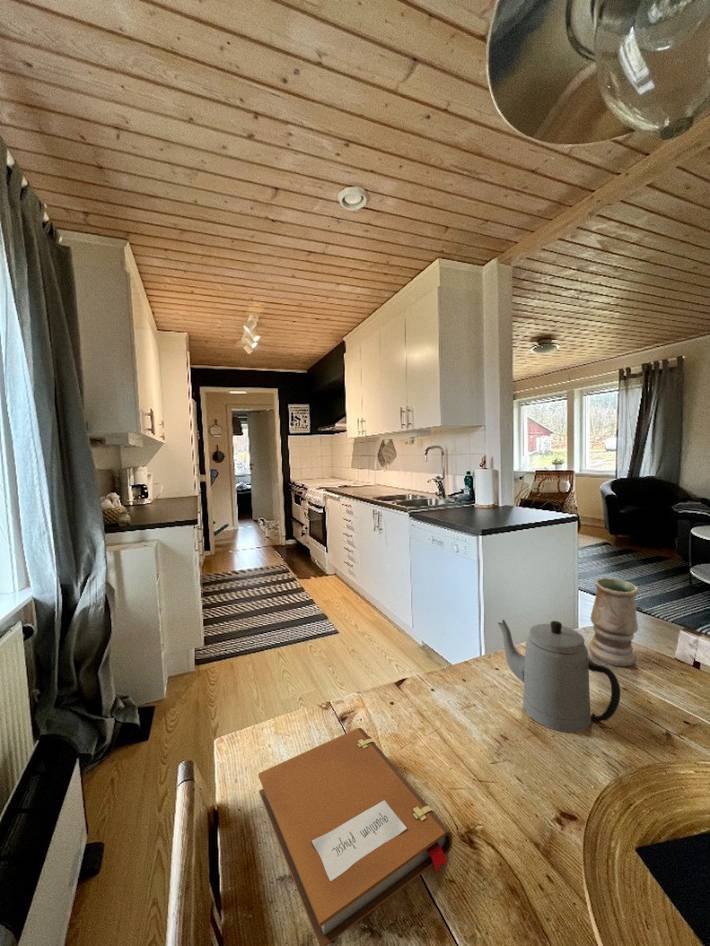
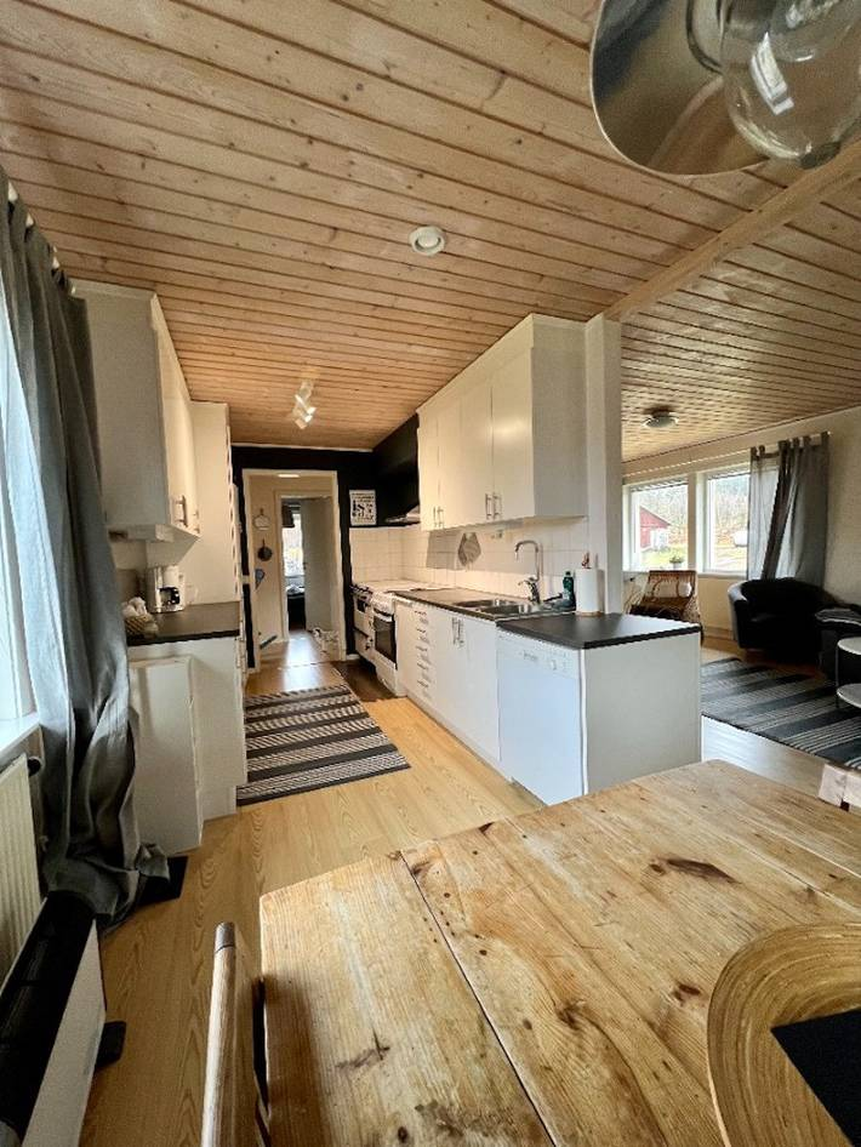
- vase [588,576,640,667]
- notebook [257,727,453,946]
- teapot [497,619,621,733]
